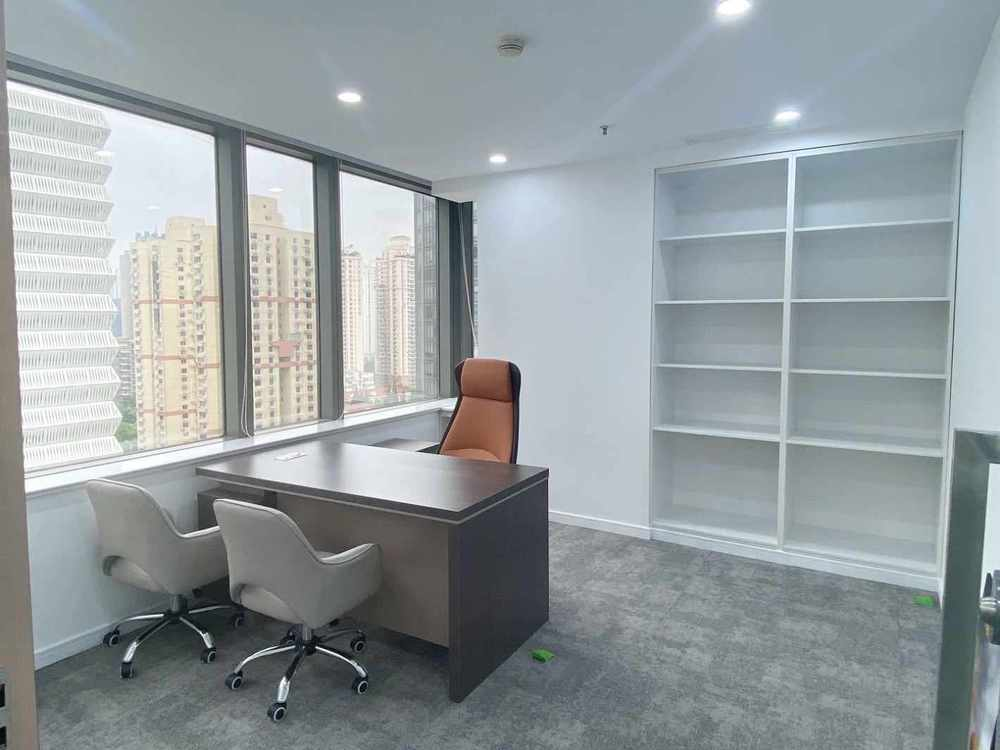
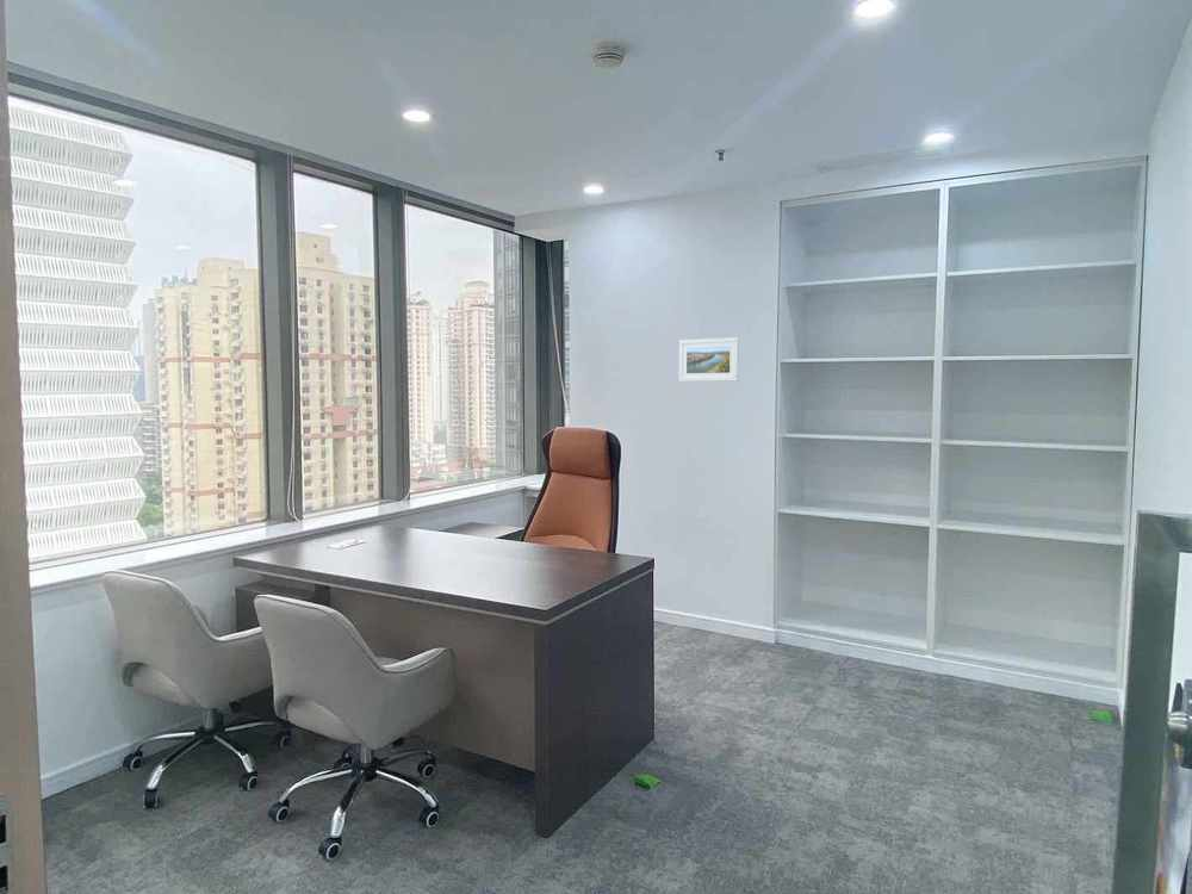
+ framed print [678,336,740,383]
